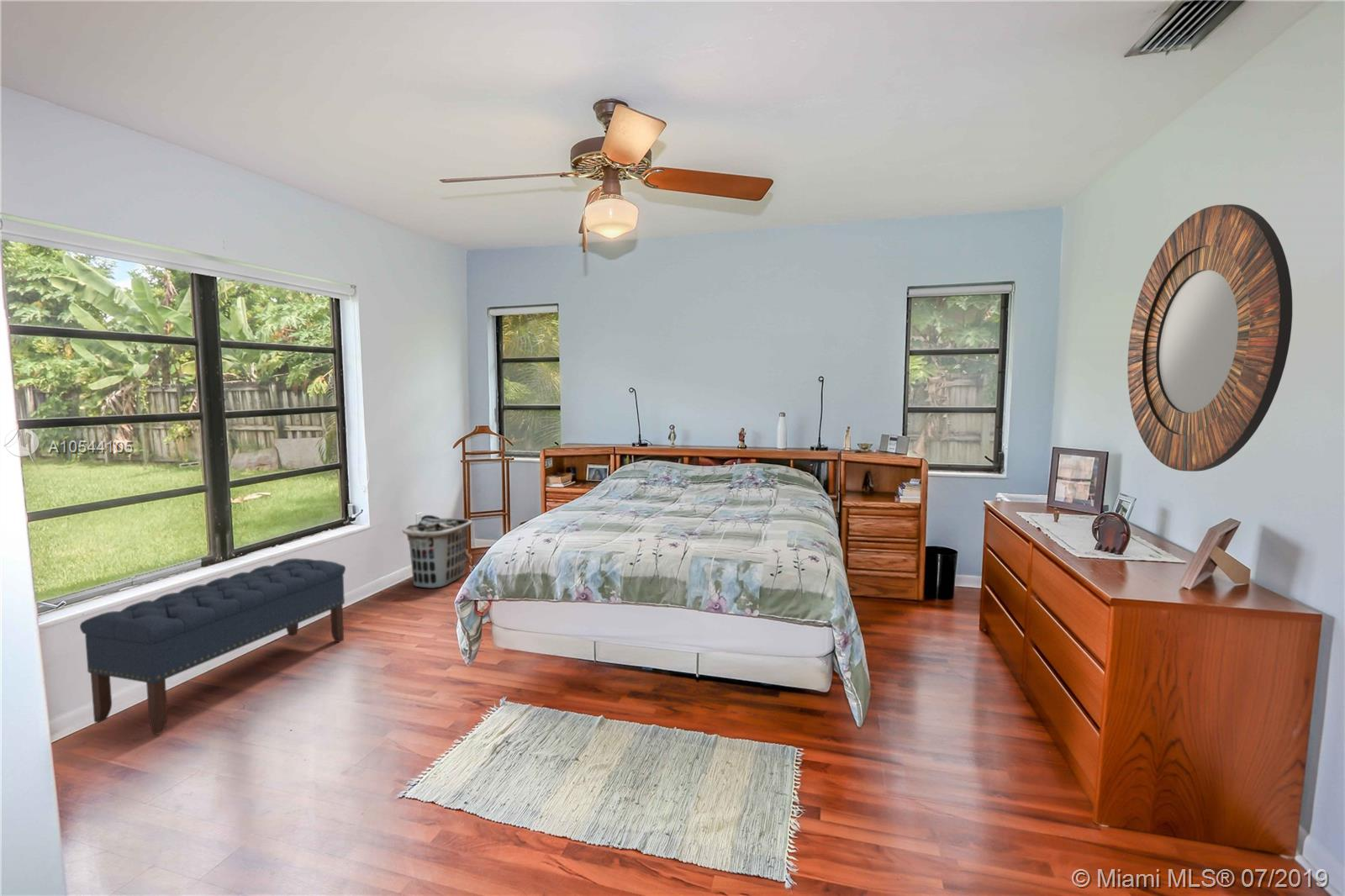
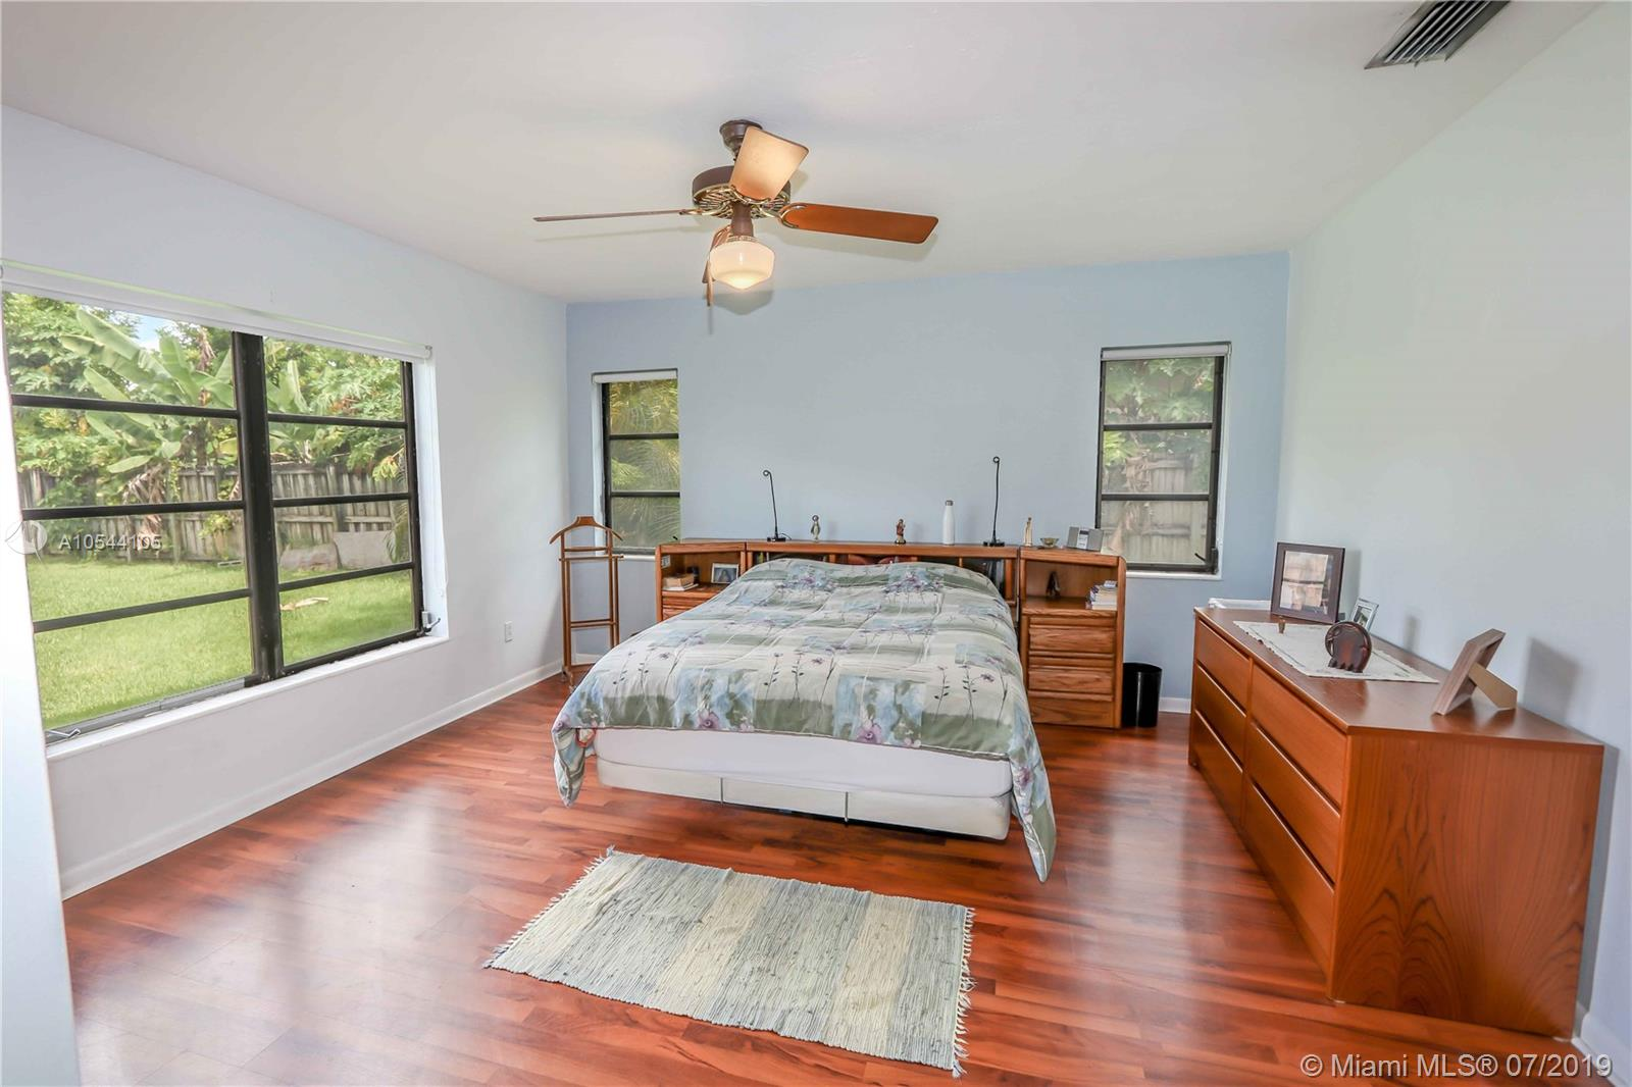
- home mirror [1126,203,1293,472]
- clothes hamper [402,514,473,589]
- bench [79,557,346,735]
